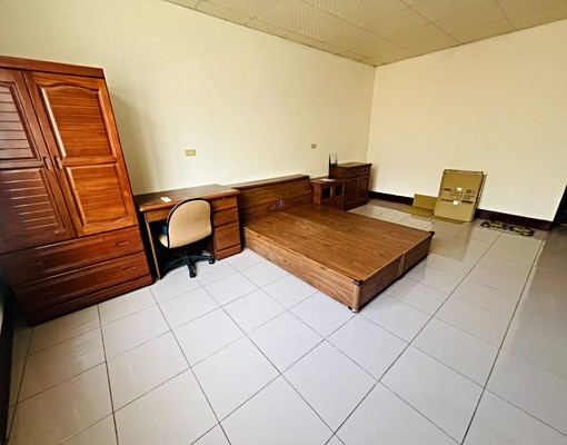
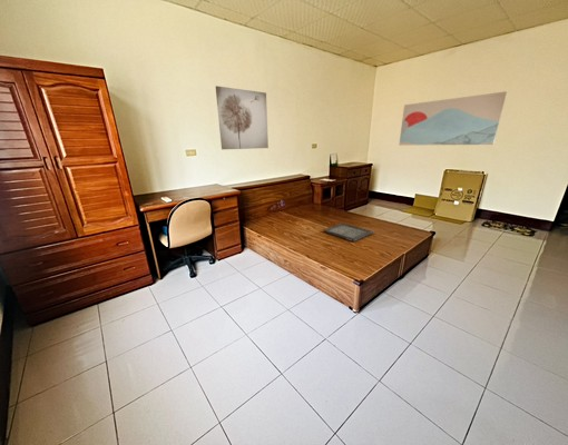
+ serving tray [322,222,375,243]
+ wall art [215,85,270,150]
+ wall art [398,90,508,147]
